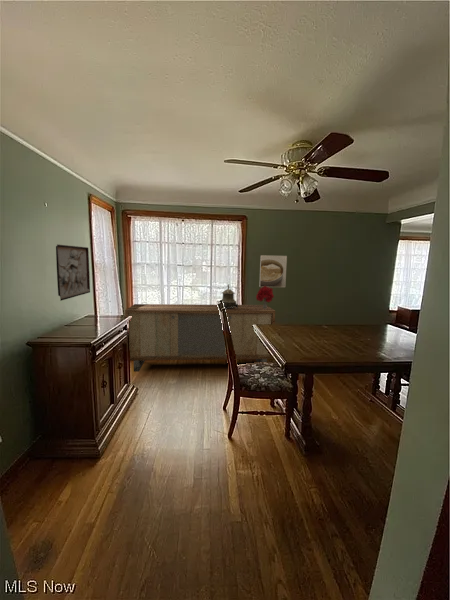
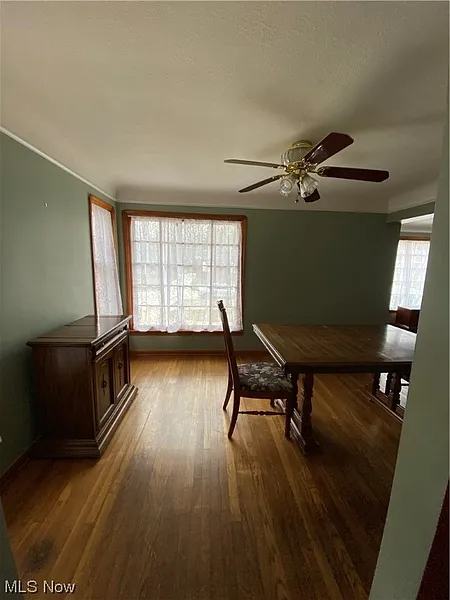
- wall relief [55,244,91,302]
- decorative urn [221,284,239,310]
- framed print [258,254,288,288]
- bouquet [255,286,275,308]
- sideboard [124,303,276,373]
